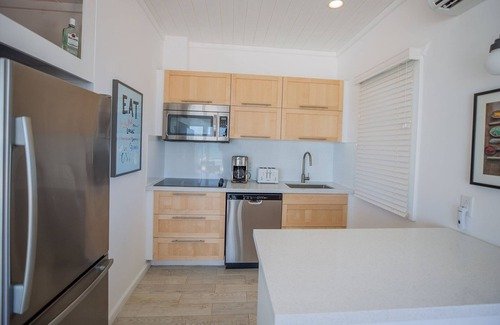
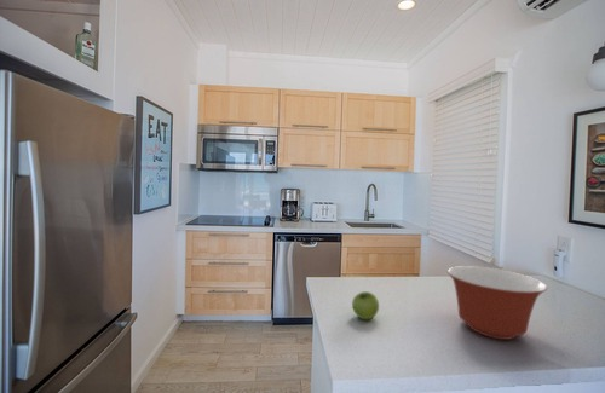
+ fruit [351,290,380,320]
+ mixing bowl [446,265,548,341]
